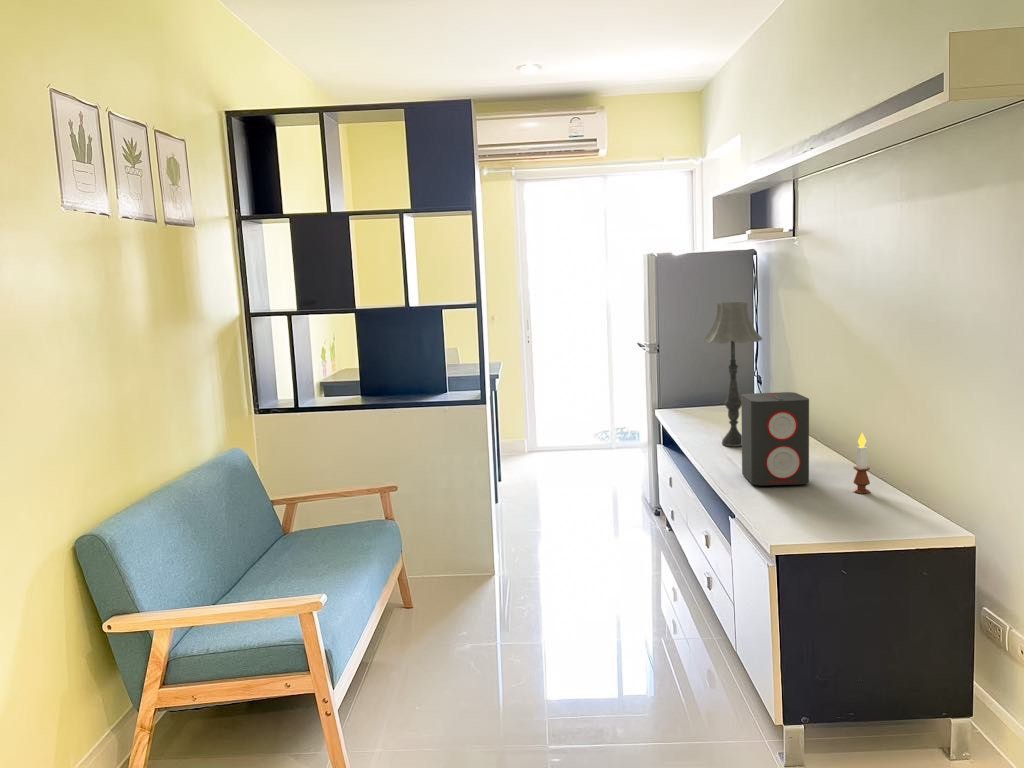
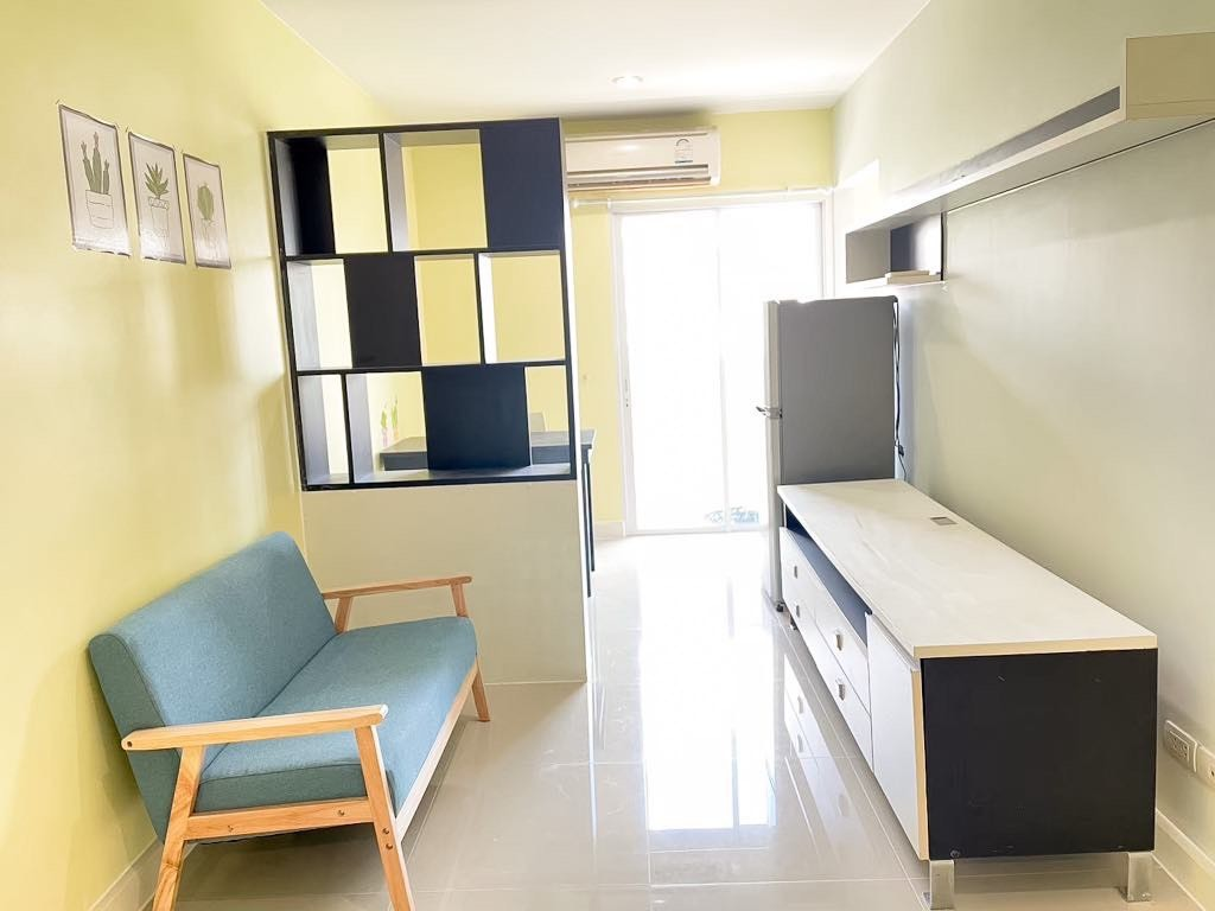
- speaker [740,391,810,486]
- table lamp [703,301,763,447]
- candle [852,432,871,494]
